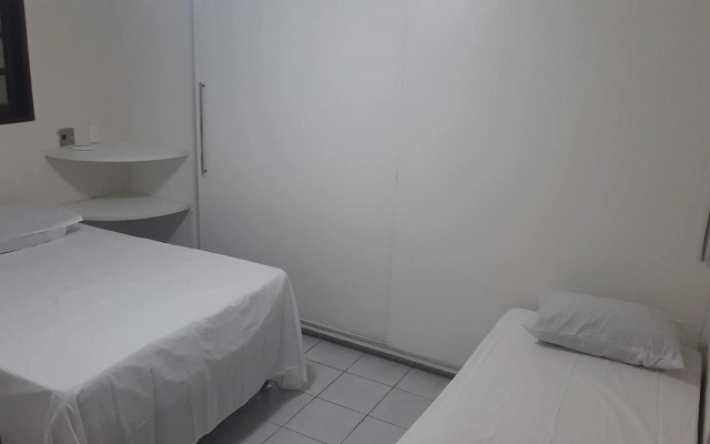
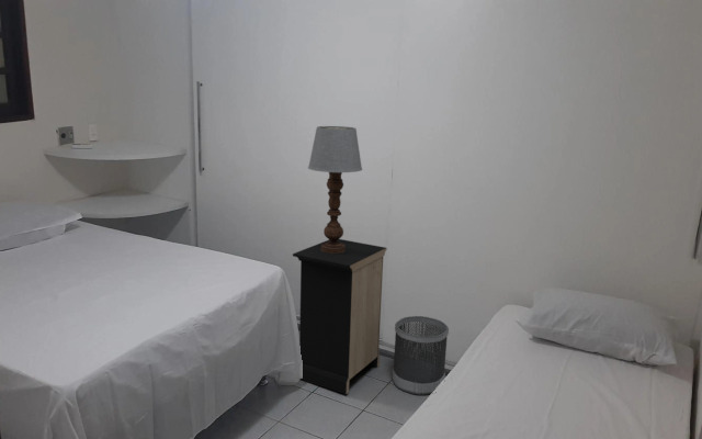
+ table lamp [307,125,363,254]
+ nightstand [292,238,388,395]
+ wastebasket [392,315,450,396]
